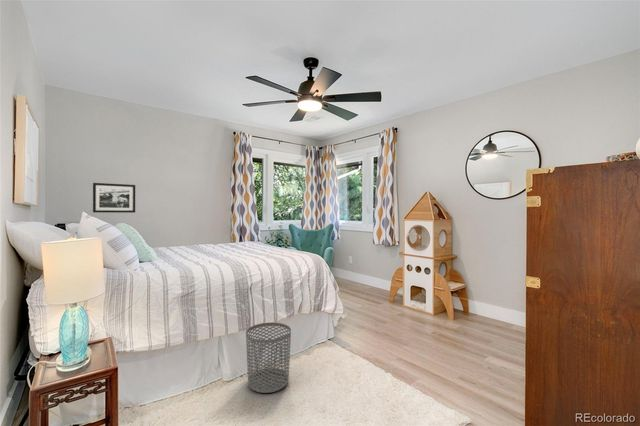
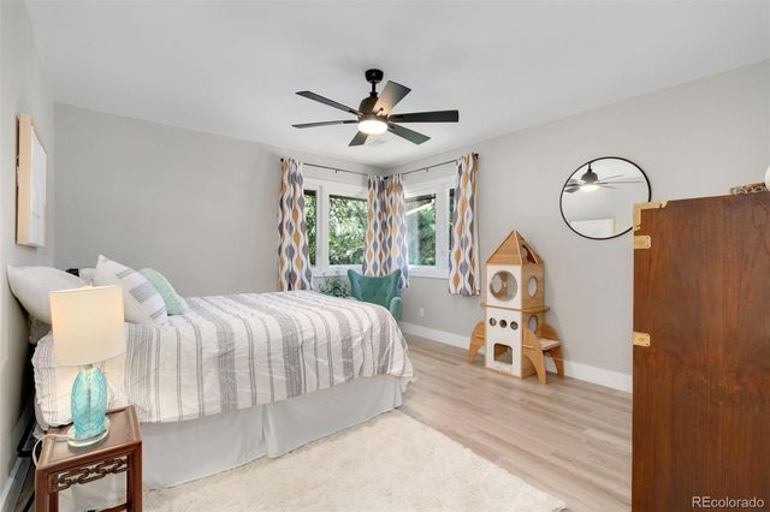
- waste bin [245,321,292,394]
- picture frame [92,182,136,214]
